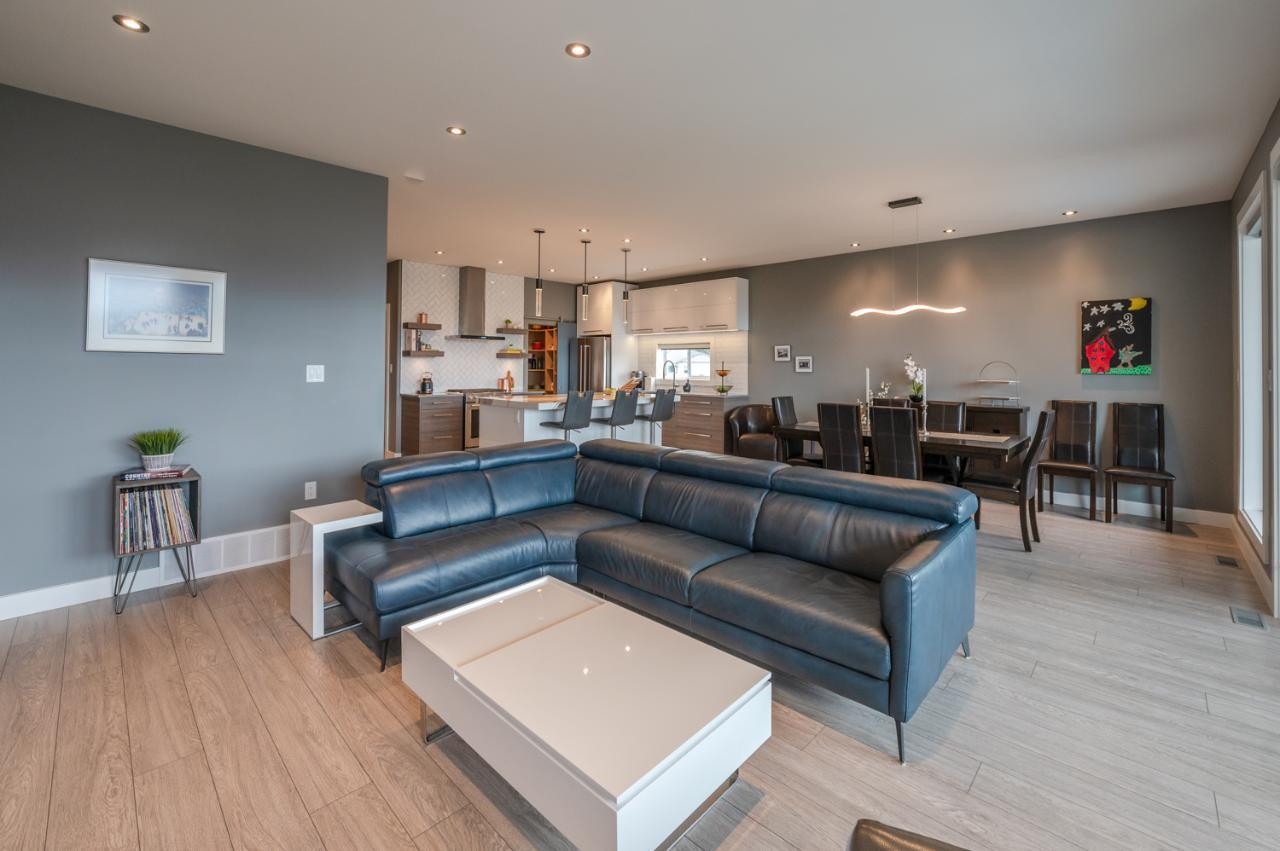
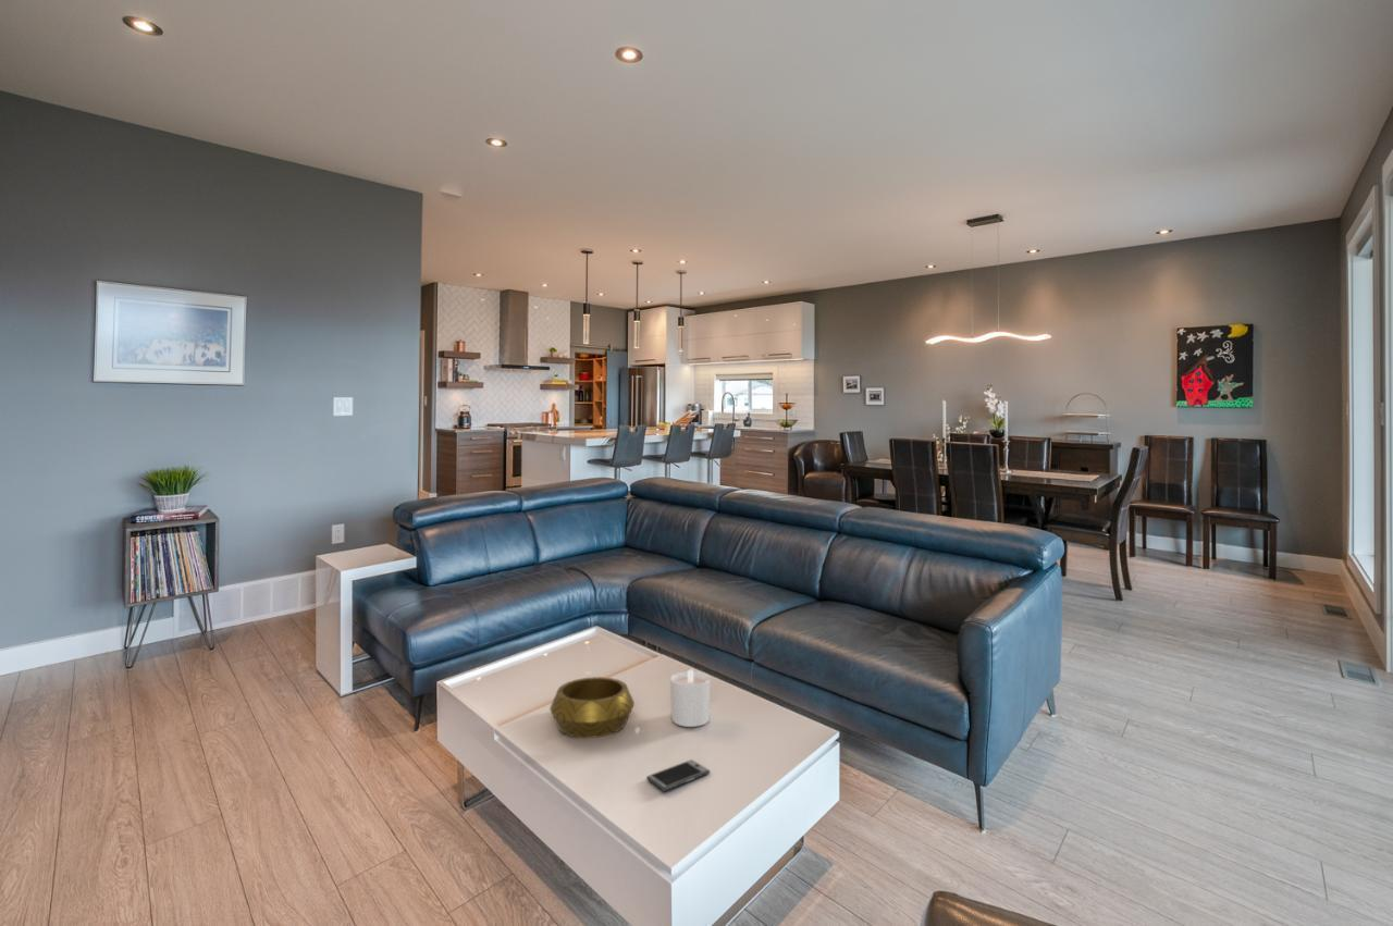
+ smartphone [645,758,711,792]
+ candle [669,668,712,728]
+ decorative bowl [548,676,636,739]
